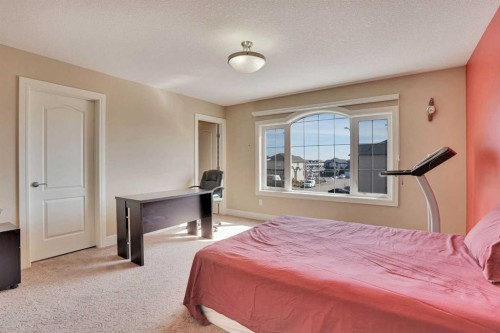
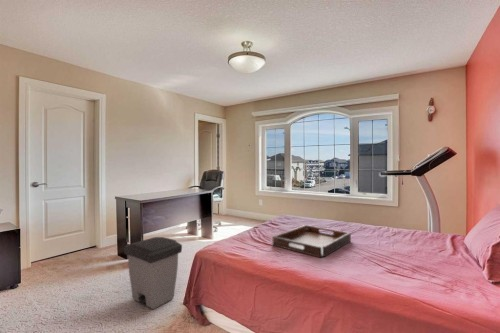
+ serving tray [272,224,352,258]
+ trash can [123,236,183,310]
